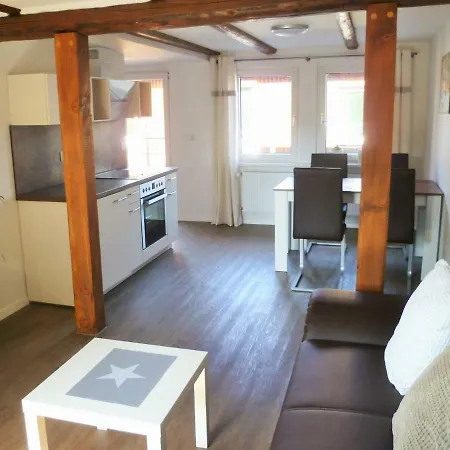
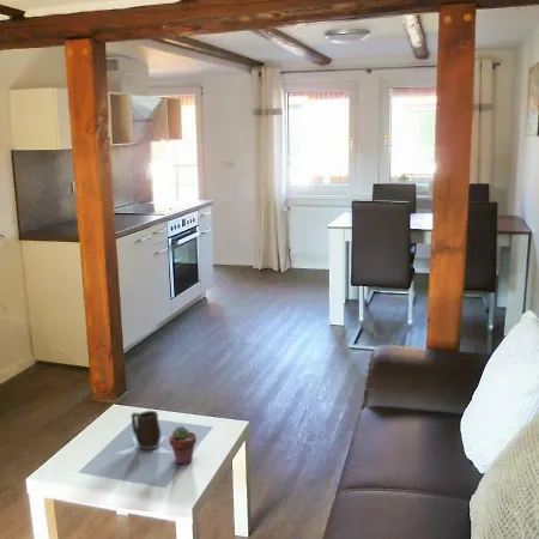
+ mug [131,410,162,452]
+ potted succulent [168,425,198,466]
